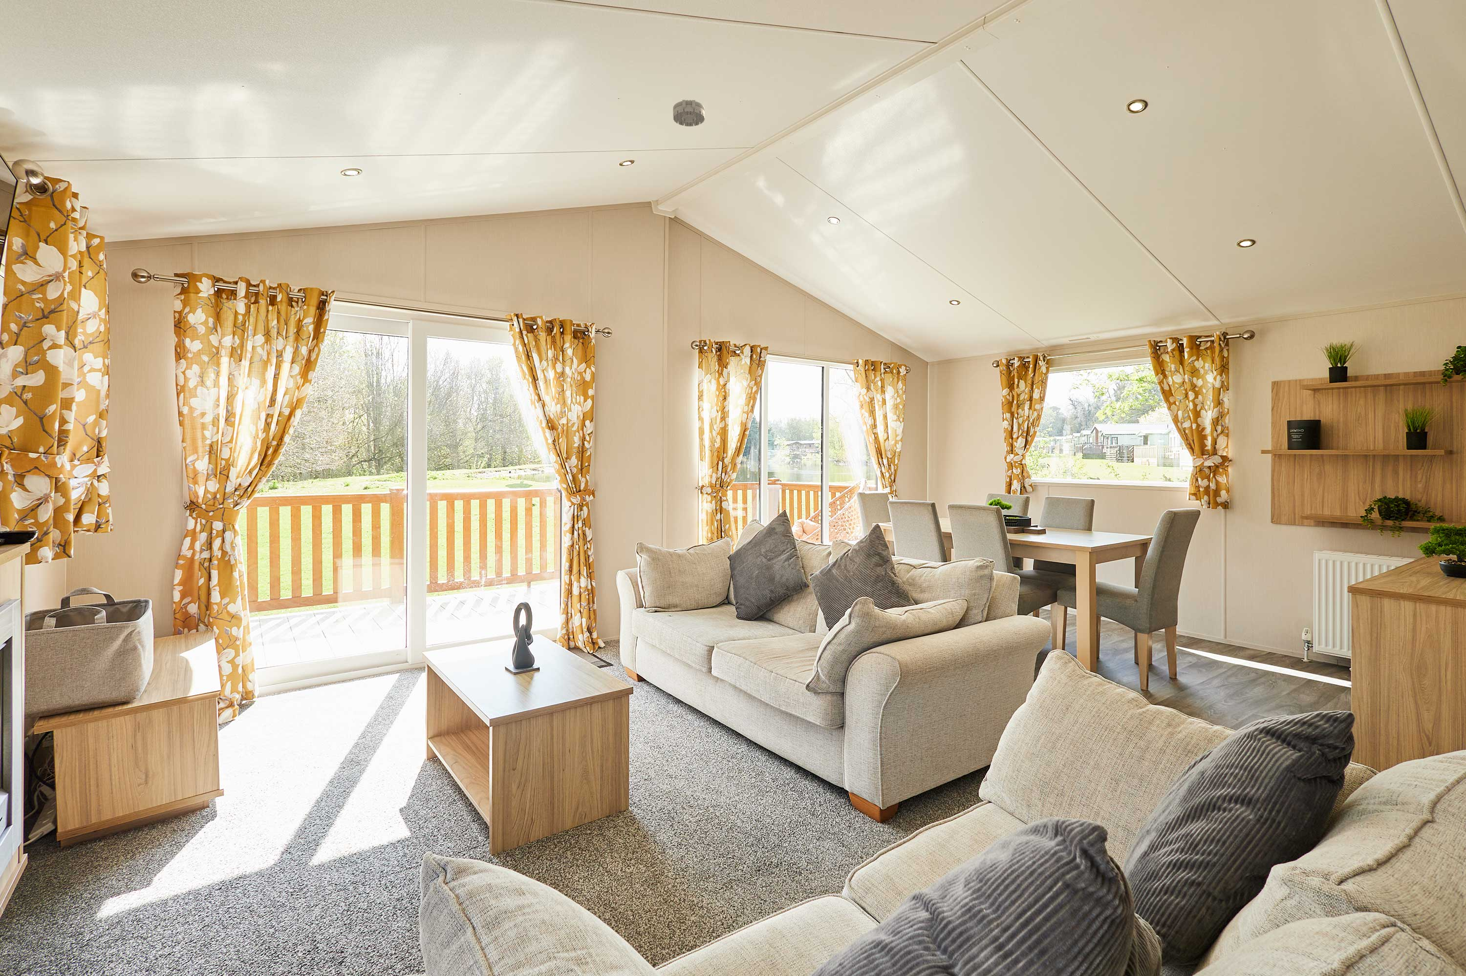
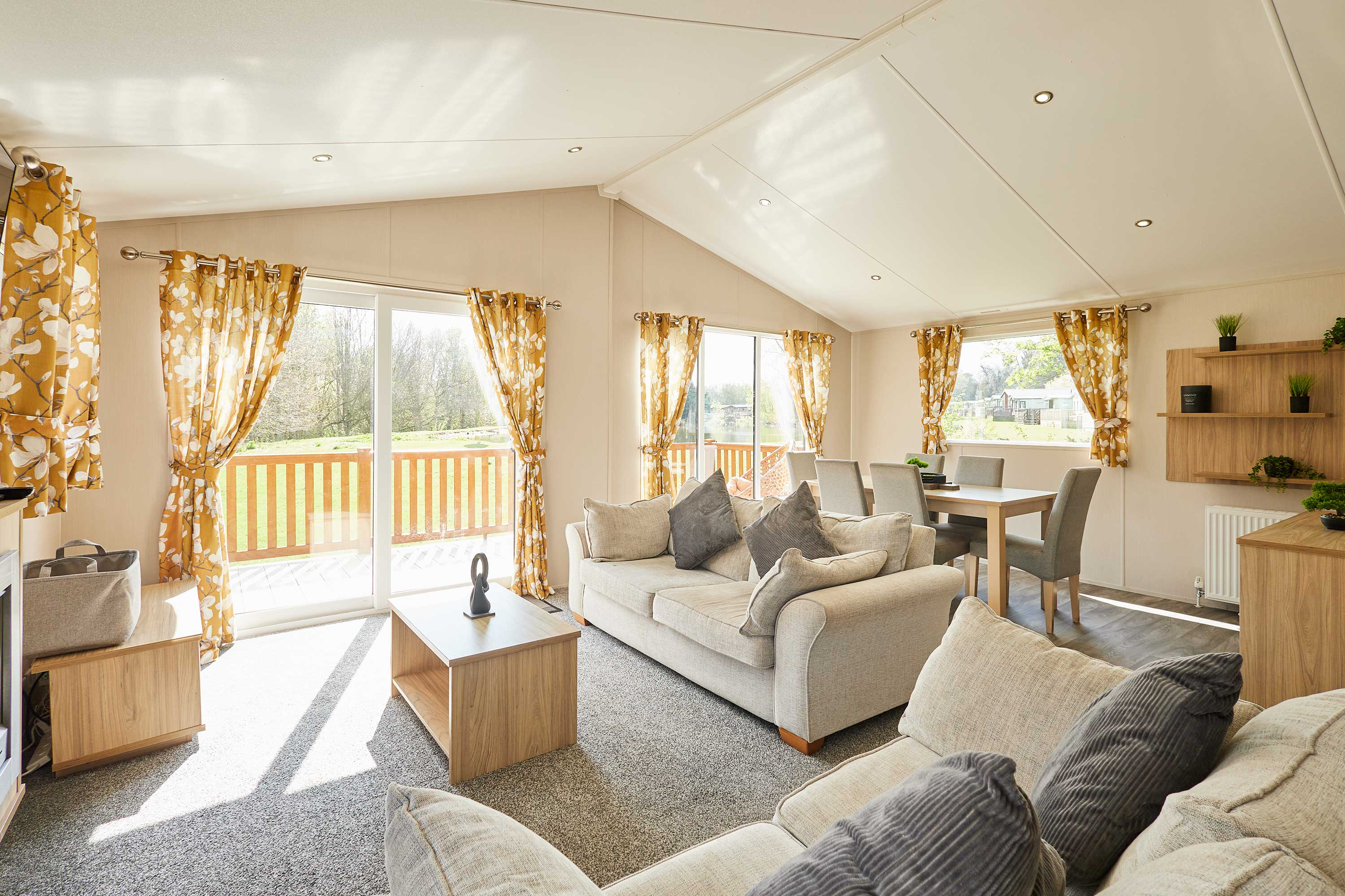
- smoke detector [673,99,705,127]
